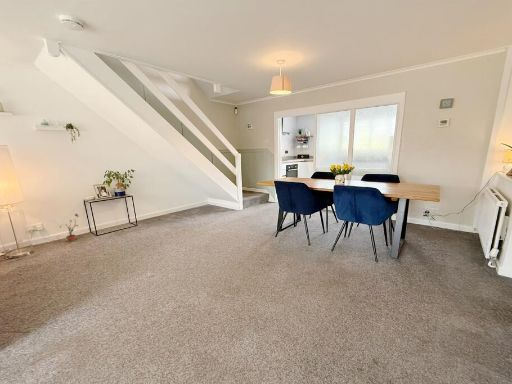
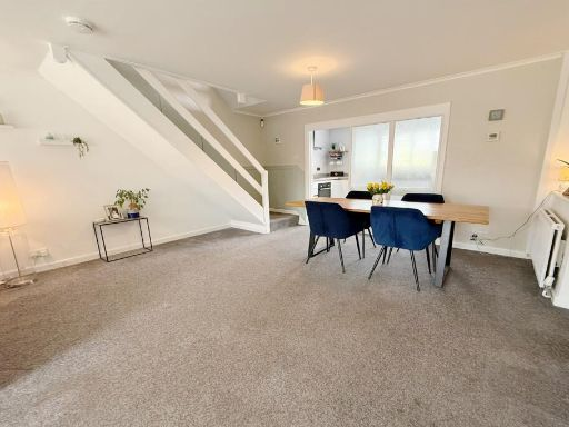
- potted plant [59,213,79,242]
